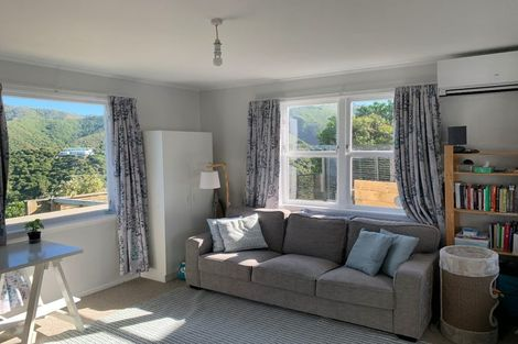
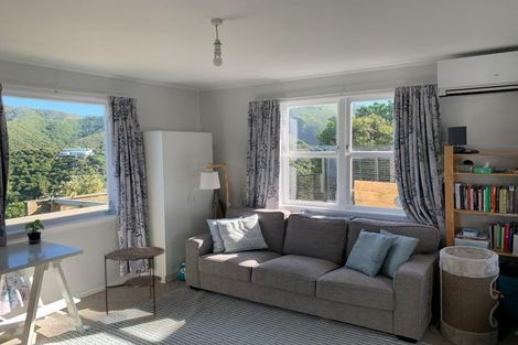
+ side table [104,245,166,317]
